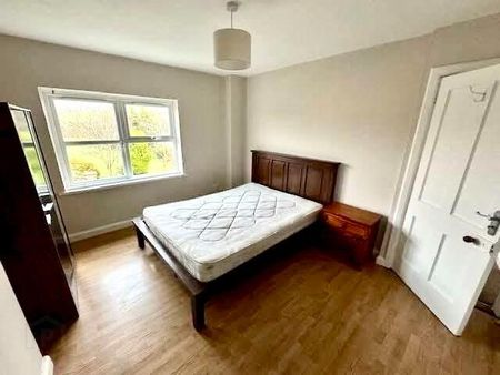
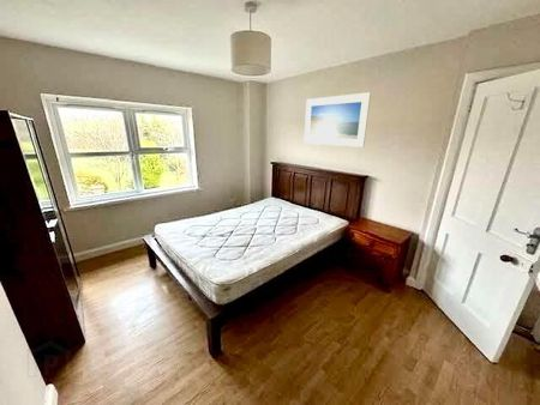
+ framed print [302,91,372,149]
